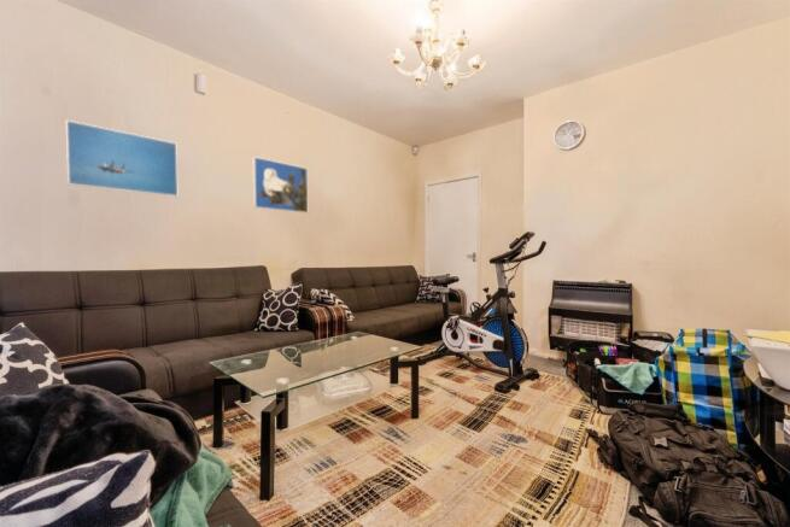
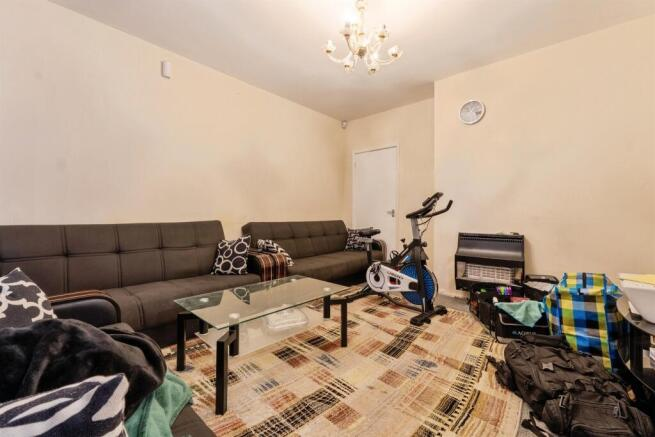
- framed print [65,119,180,198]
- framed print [252,156,309,215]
